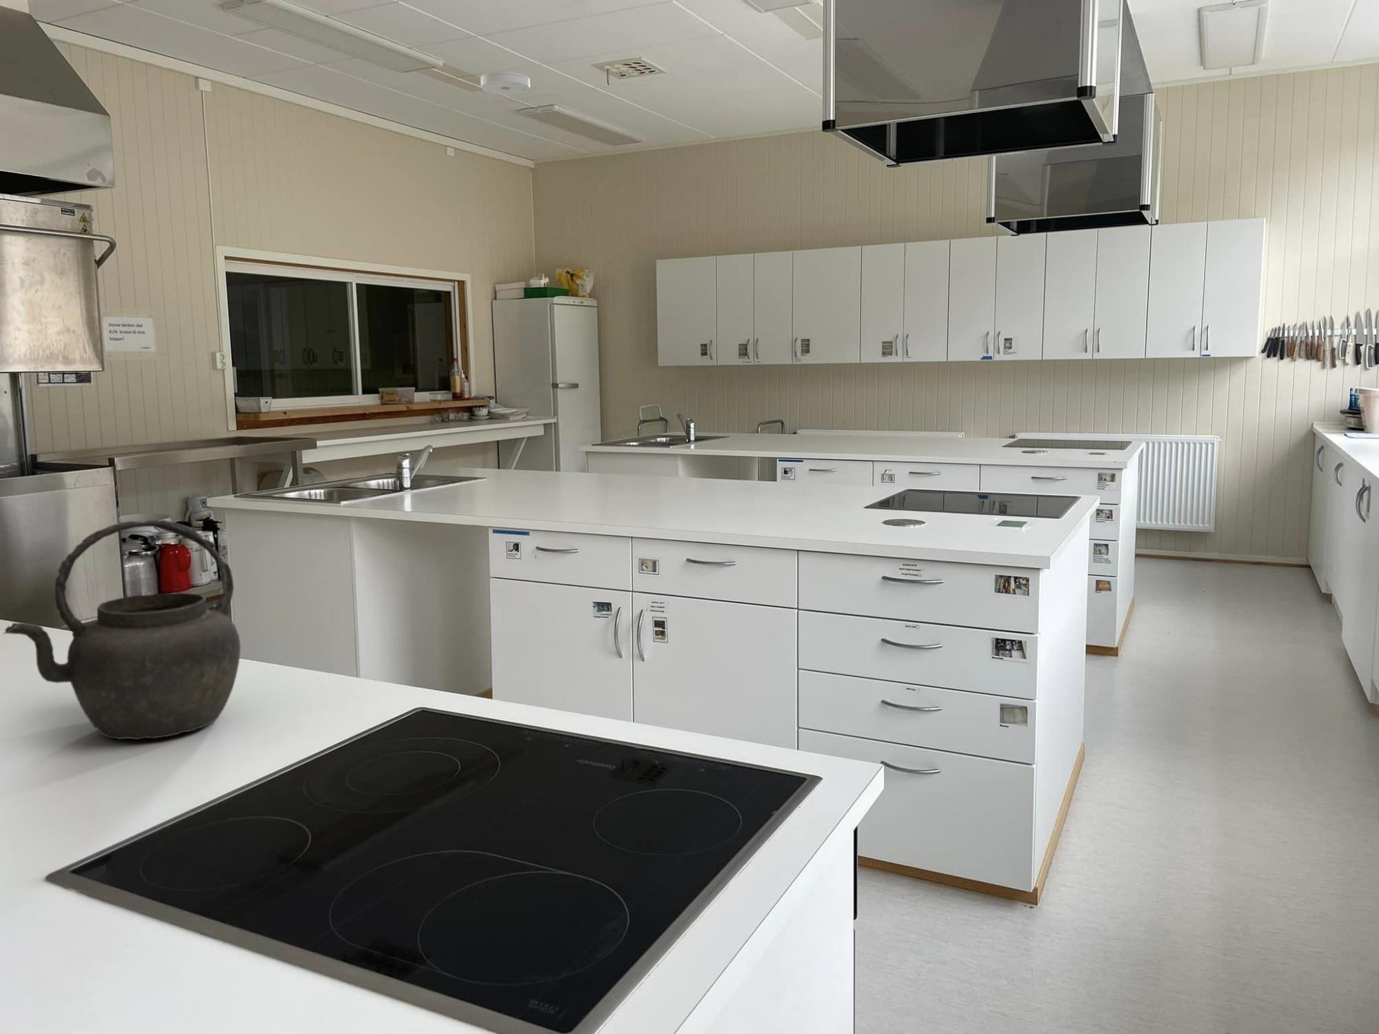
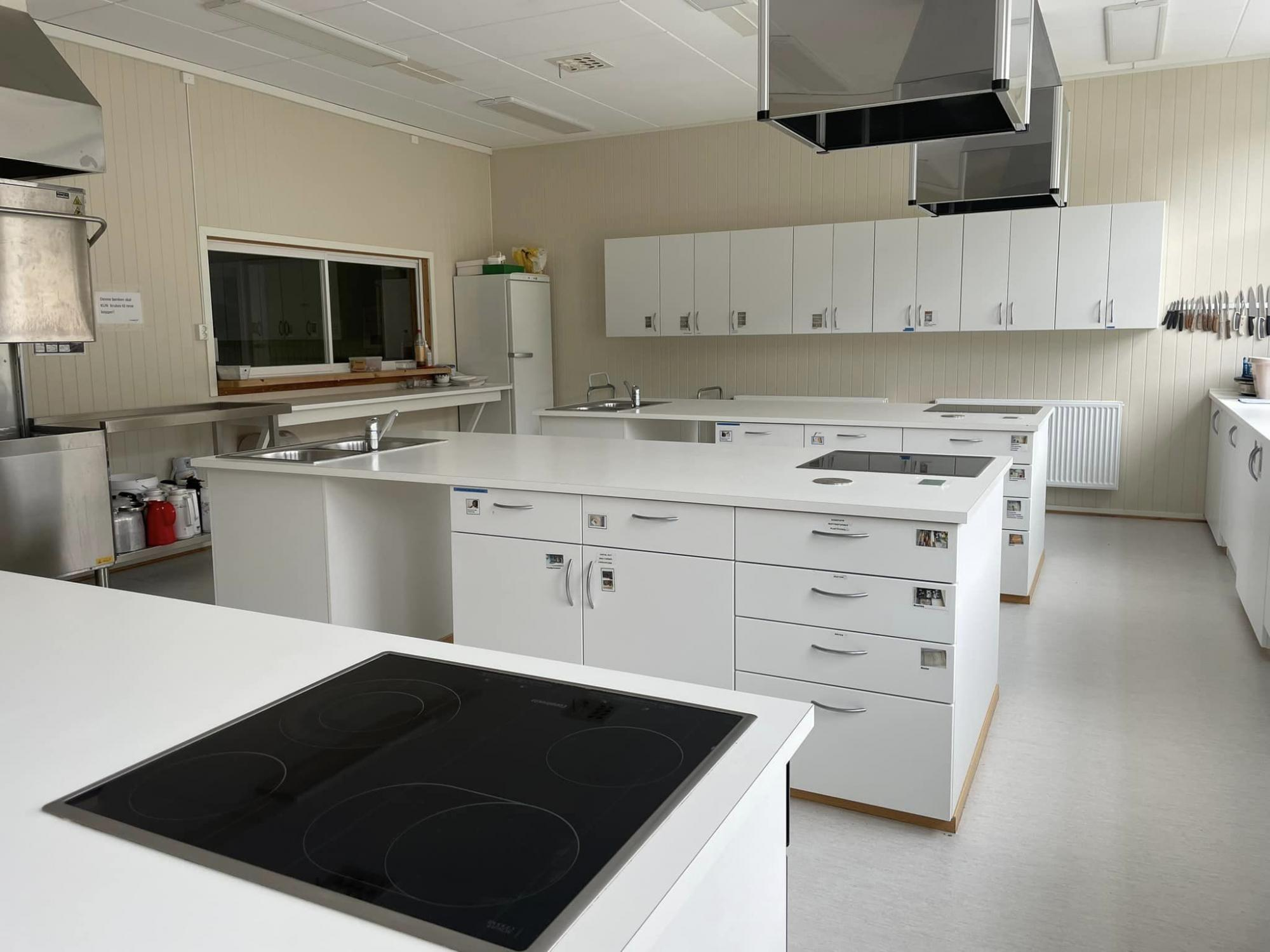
- kettle [2,519,241,741]
- smoke detector [480,71,531,96]
